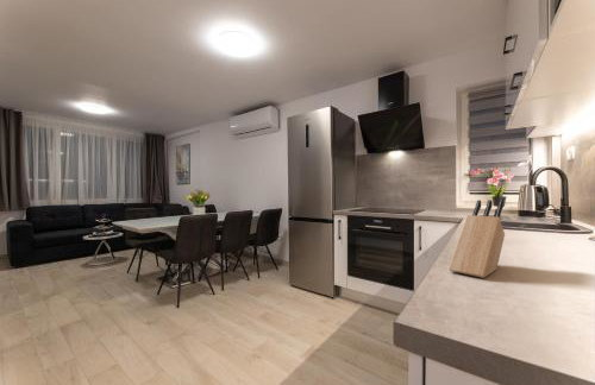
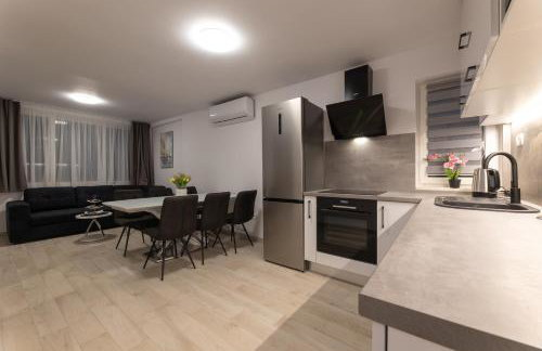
- knife block [447,198,506,279]
